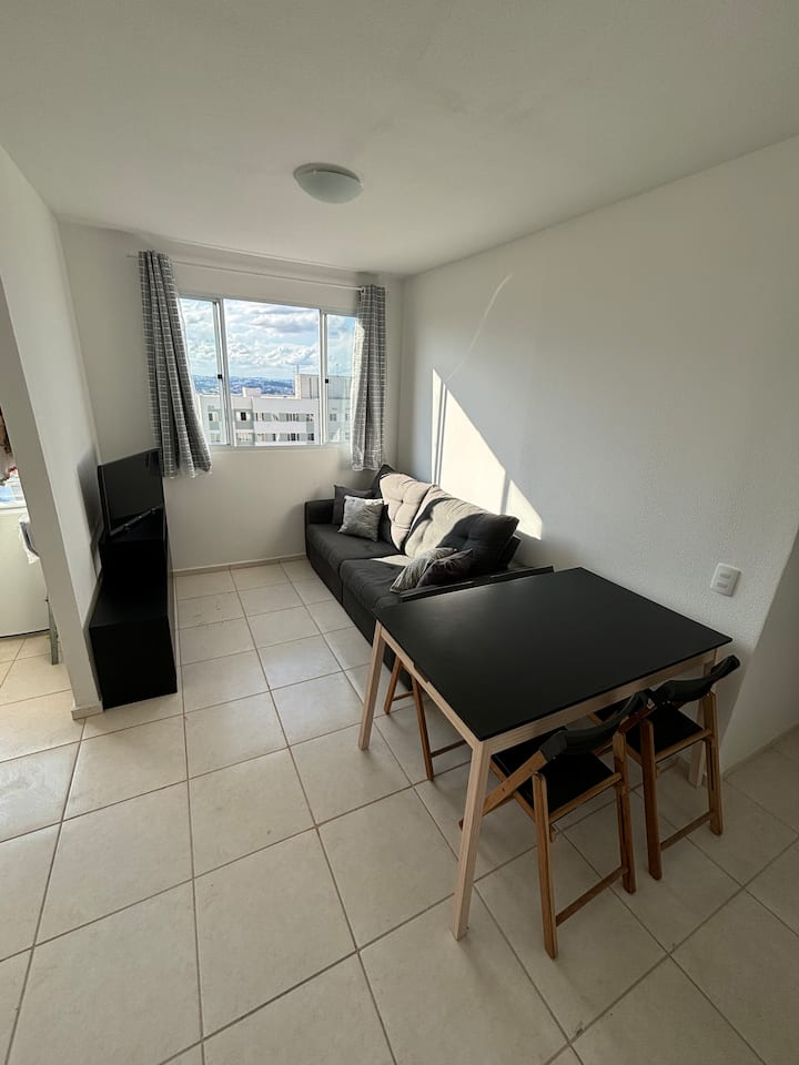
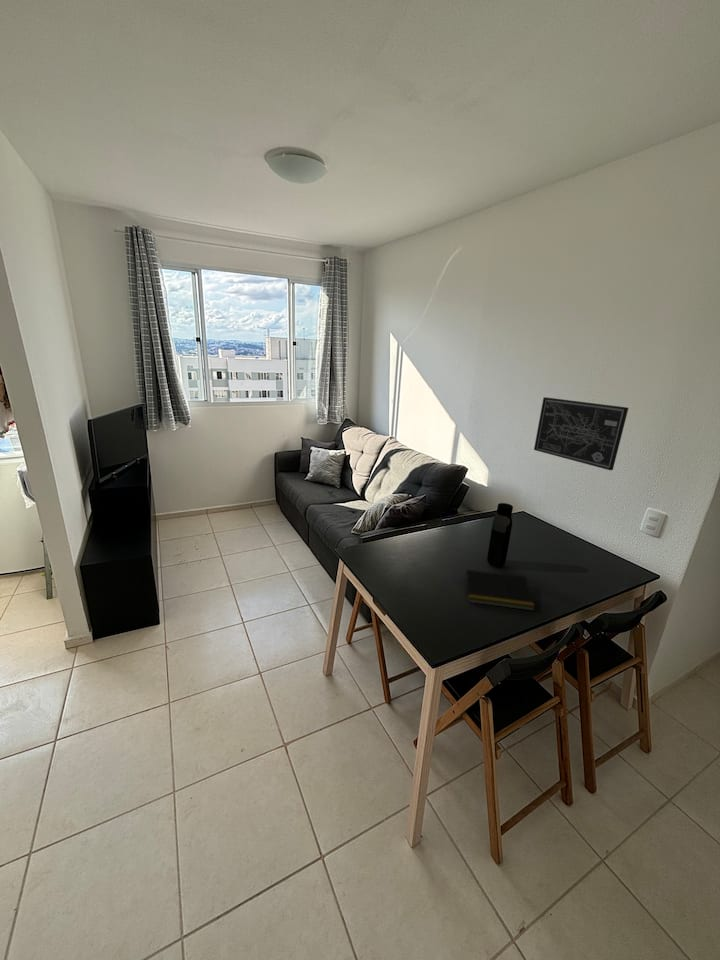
+ notepad [463,569,536,612]
+ wall art [533,396,629,471]
+ water bottle [486,502,514,568]
